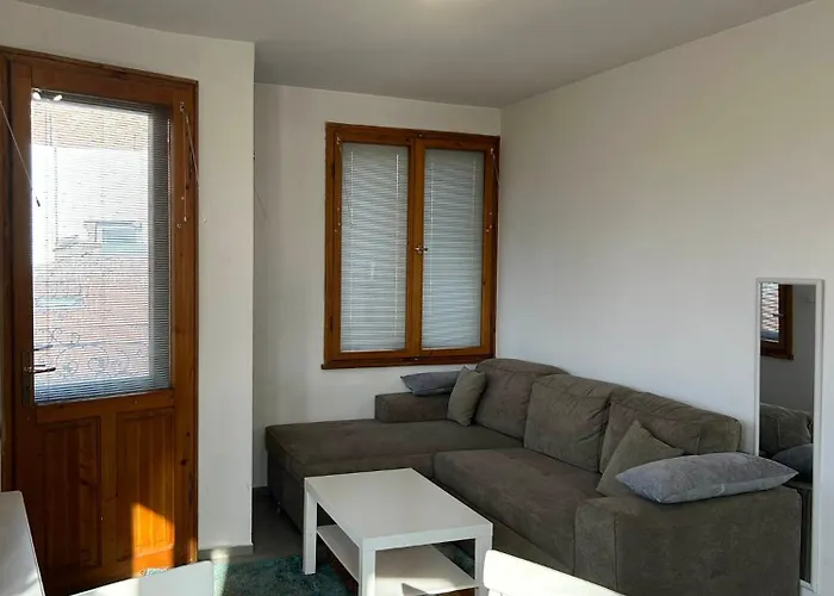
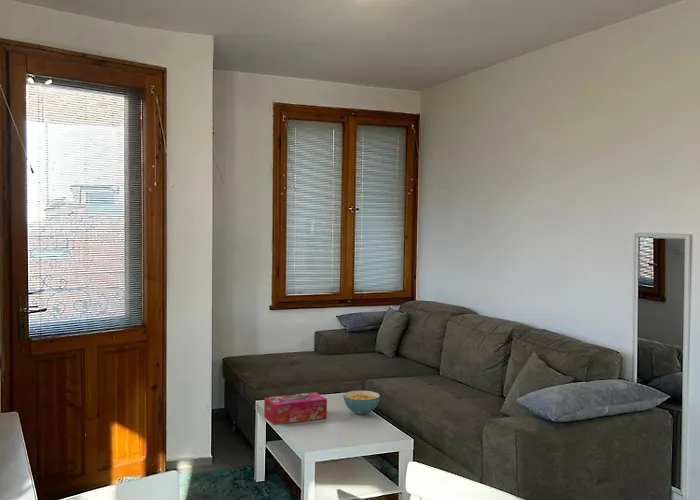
+ tissue box [263,391,328,426]
+ cereal bowl [342,390,381,416]
